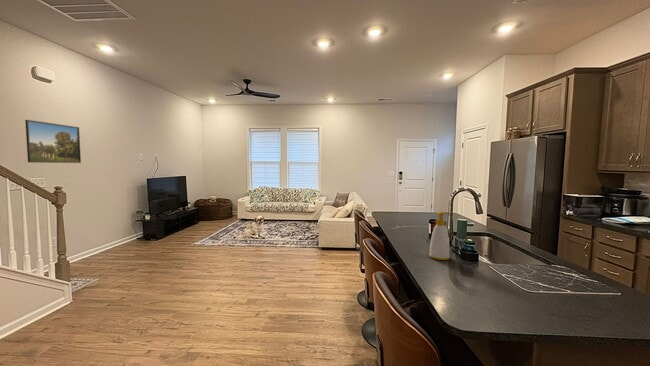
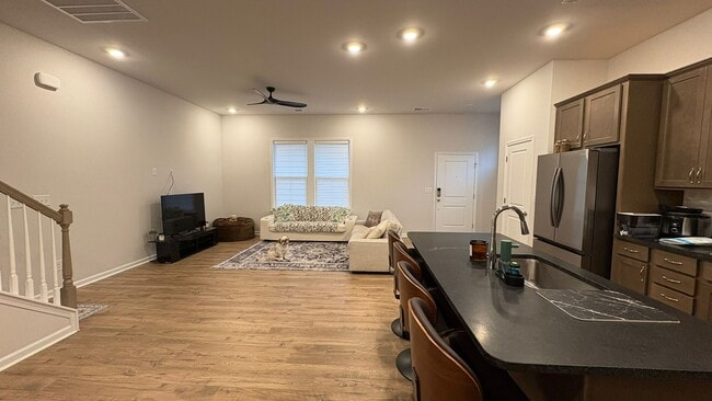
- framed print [24,119,82,164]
- soap bottle [428,211,452,261]
